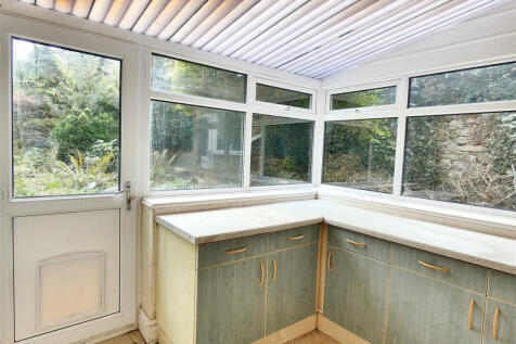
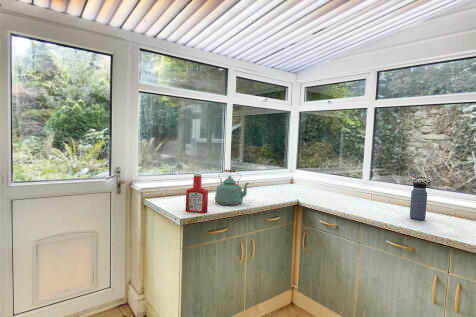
+ water bottle [409,176,429,221]
+ kettle [214,168,250,206]
+ soap bottle [185,172,209,214]
